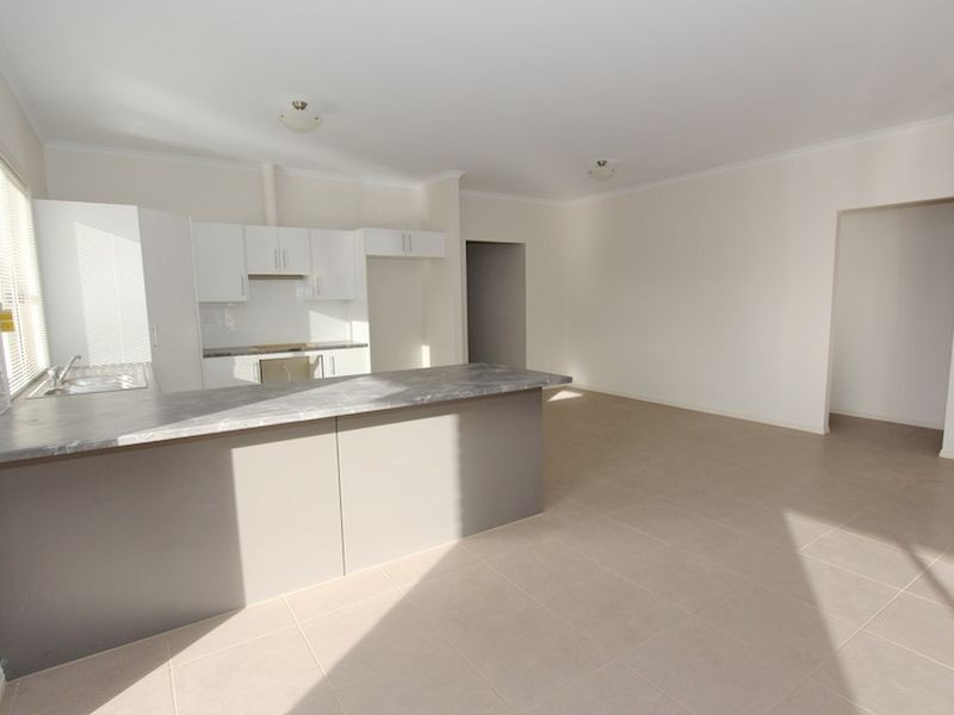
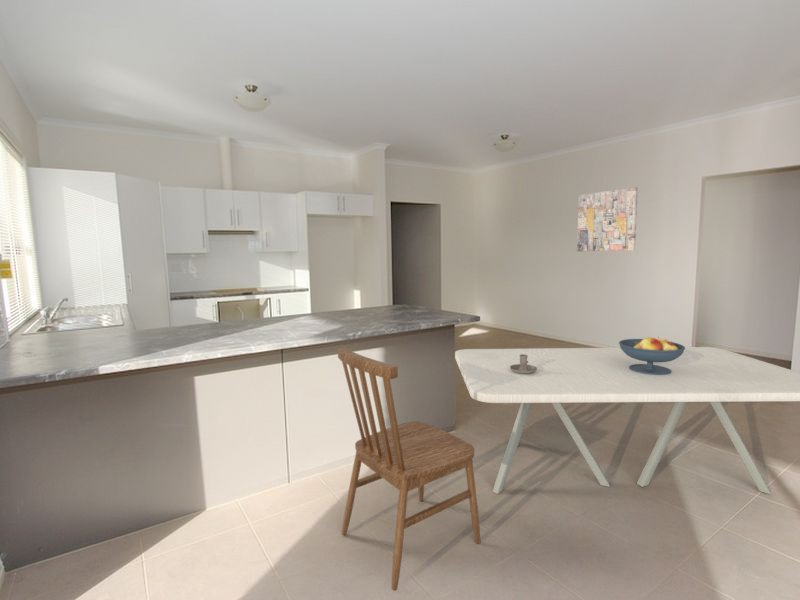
+ wall art [576,186,639,252]
+ candle holder [510,354,537,374]
+ dining chair [337,347,481,592]
+ dining table [454,346,800,495]
+ fruit bowl [618,335,686,375]
